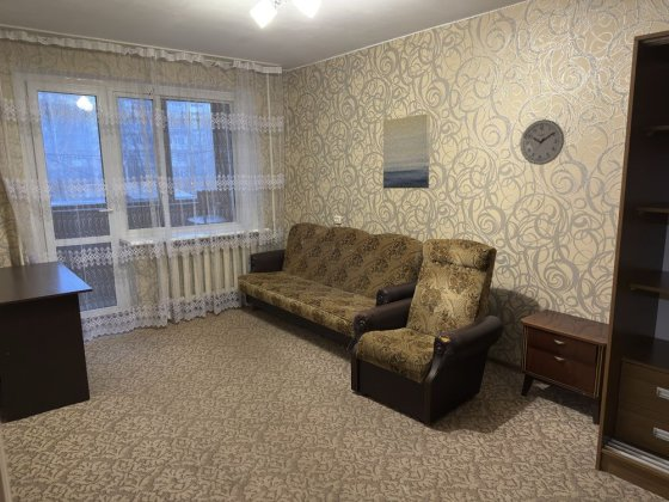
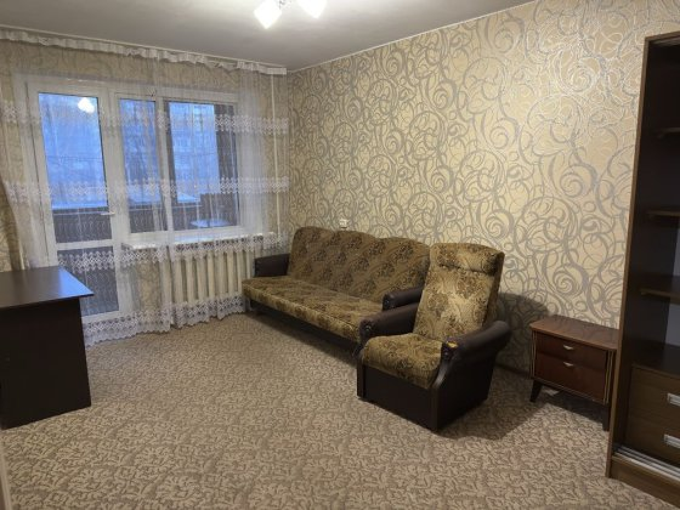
- wall clock [518,118,565,166]
- wall art [382,112,431,190]
